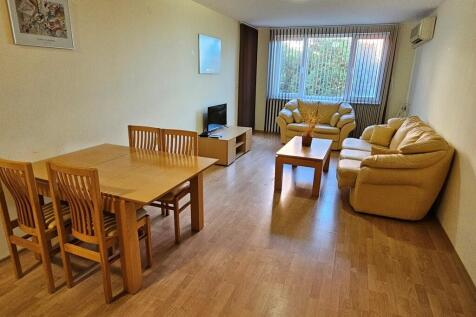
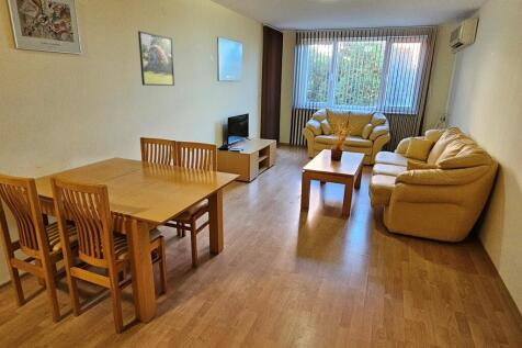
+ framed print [137,30,175,87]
